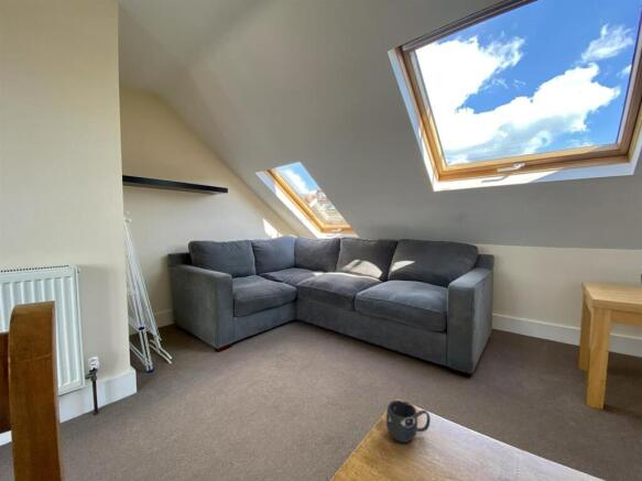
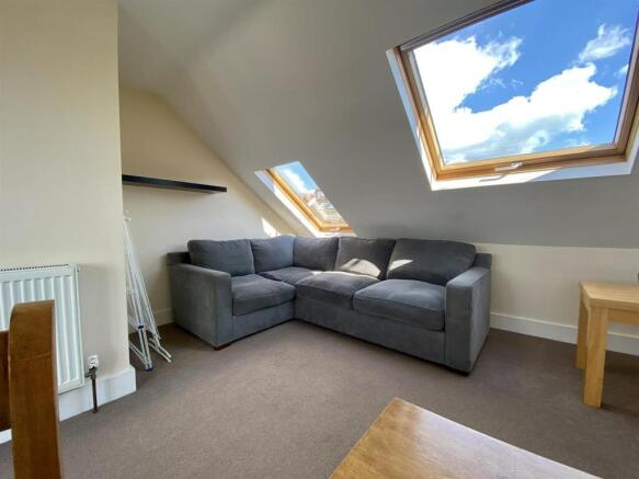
- mug [385,400,432,444]
